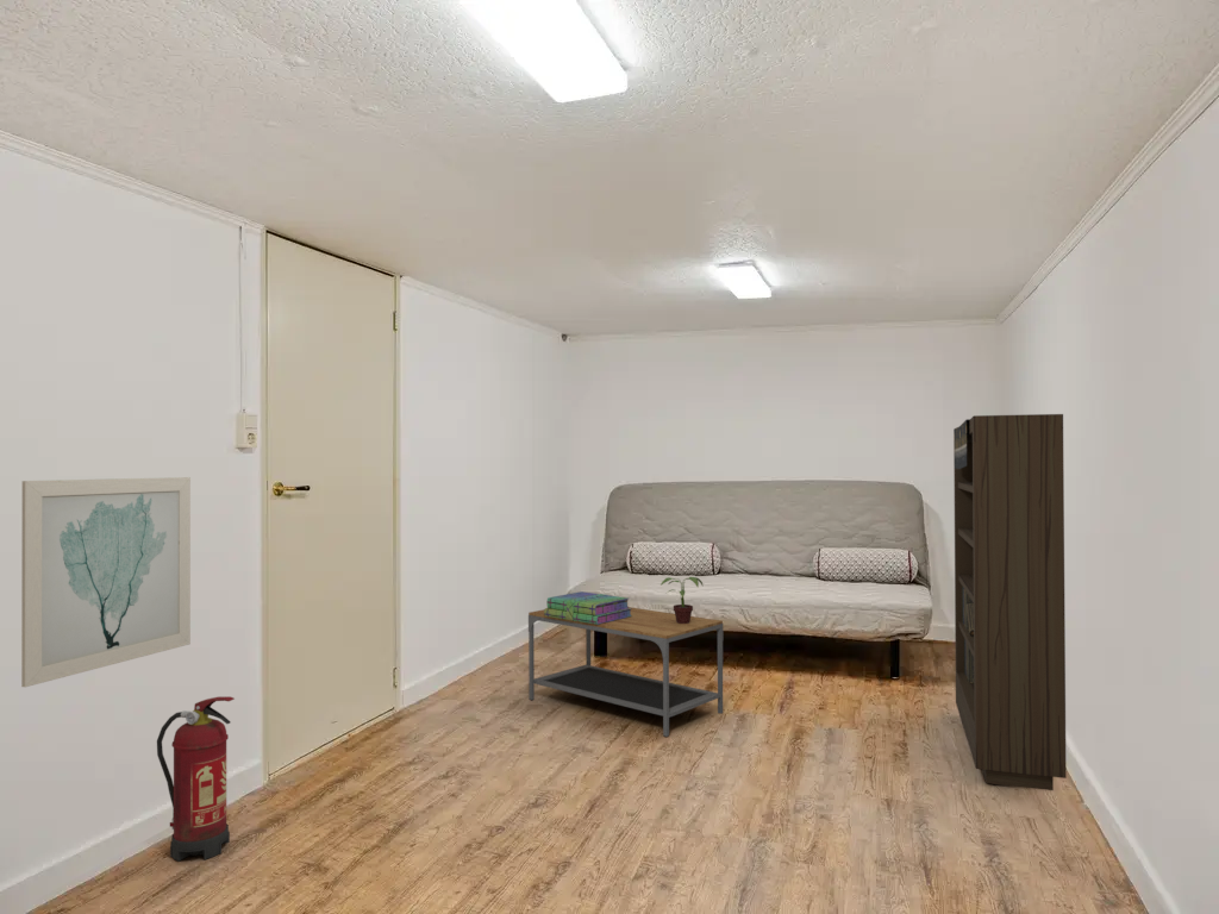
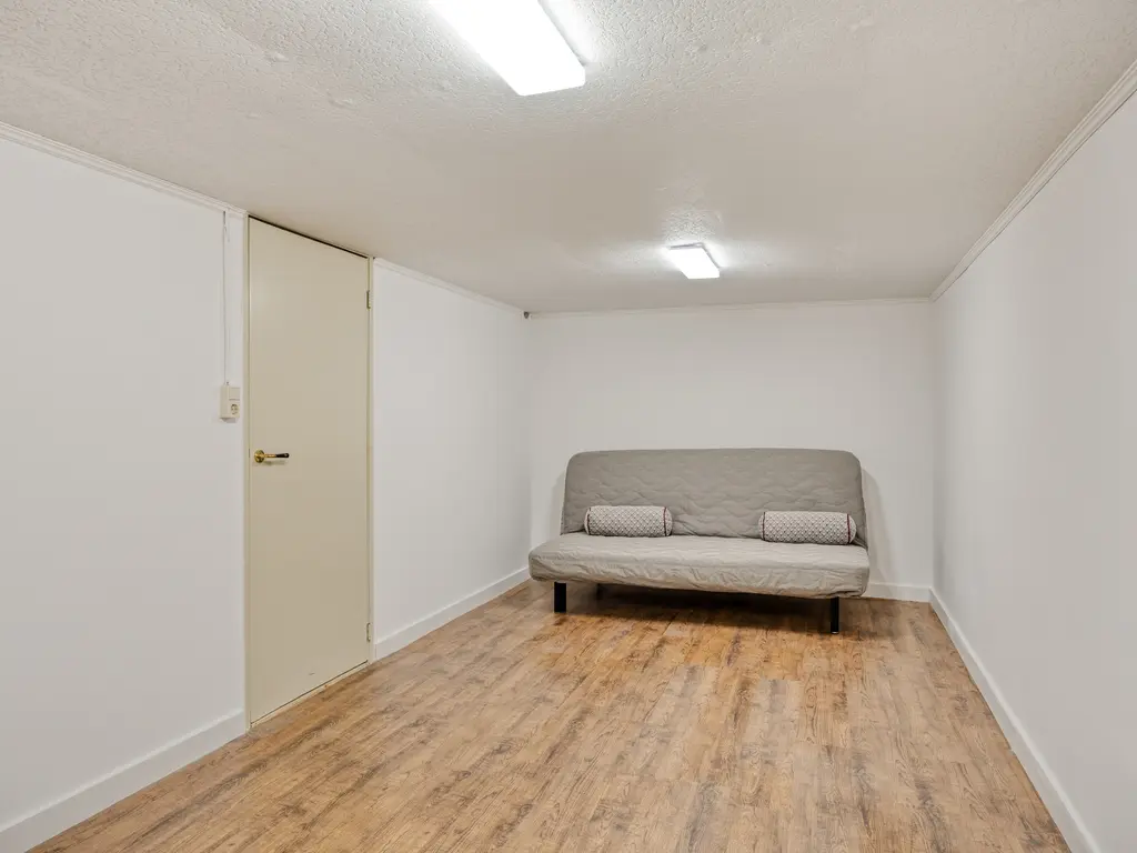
- coffee table [527,606,724,738]
- wall art [20,476,192,688]
- potted plant [659,576,705,624]
- fire extinguisher [156,695,236,863]
- stack of books [544,590,632,625]
- bookcase [952,413,1068,791]
